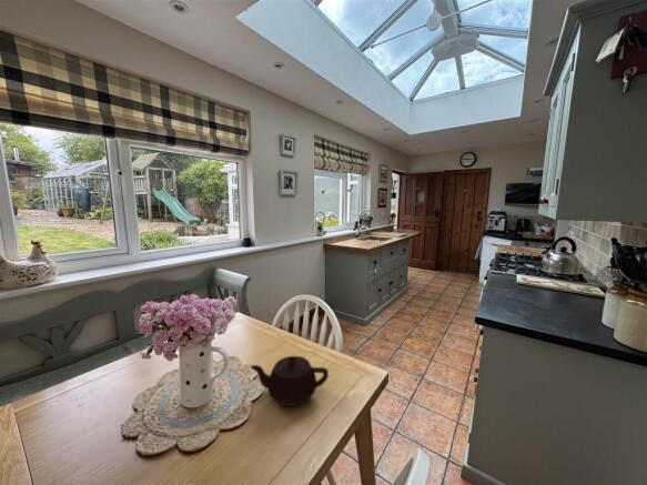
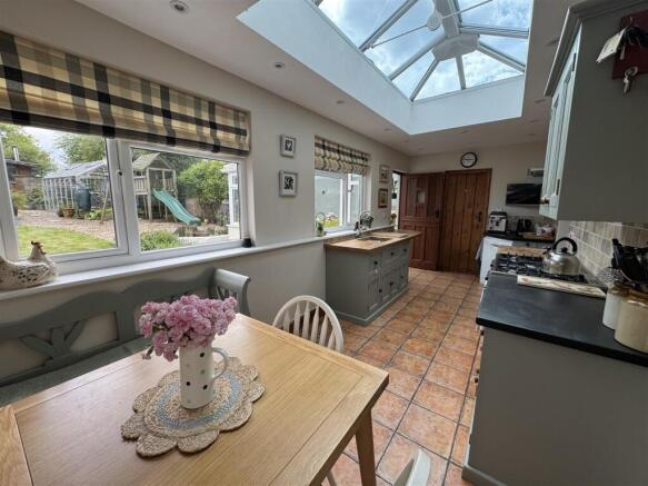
- teapot [250,355,330,407]
